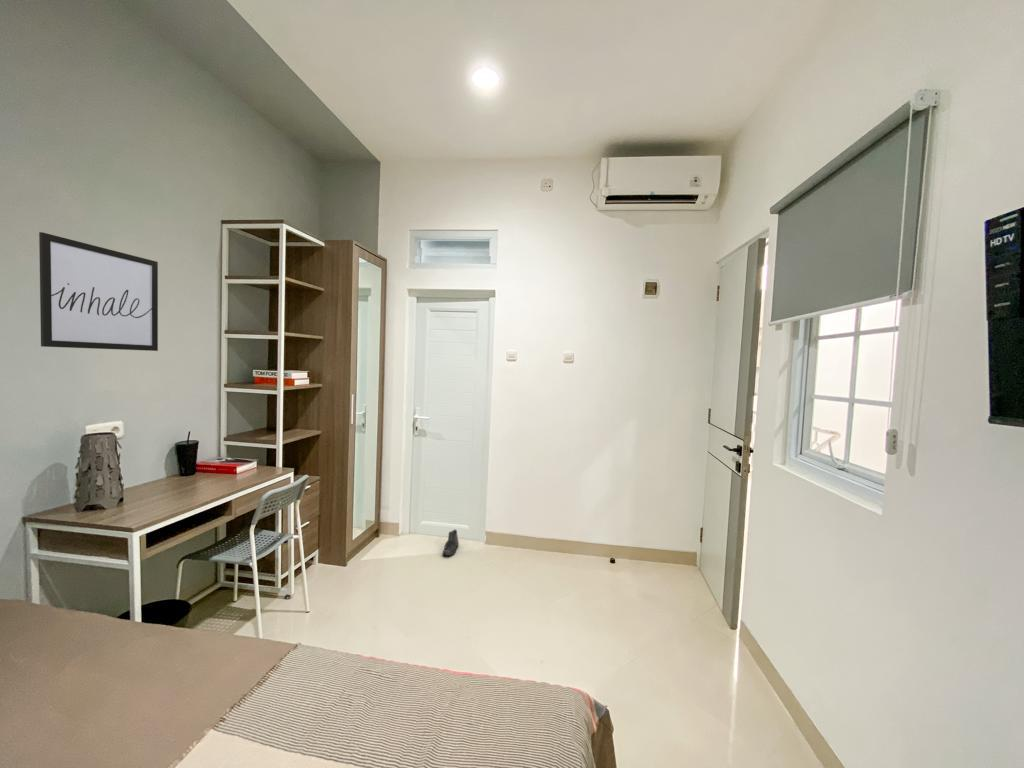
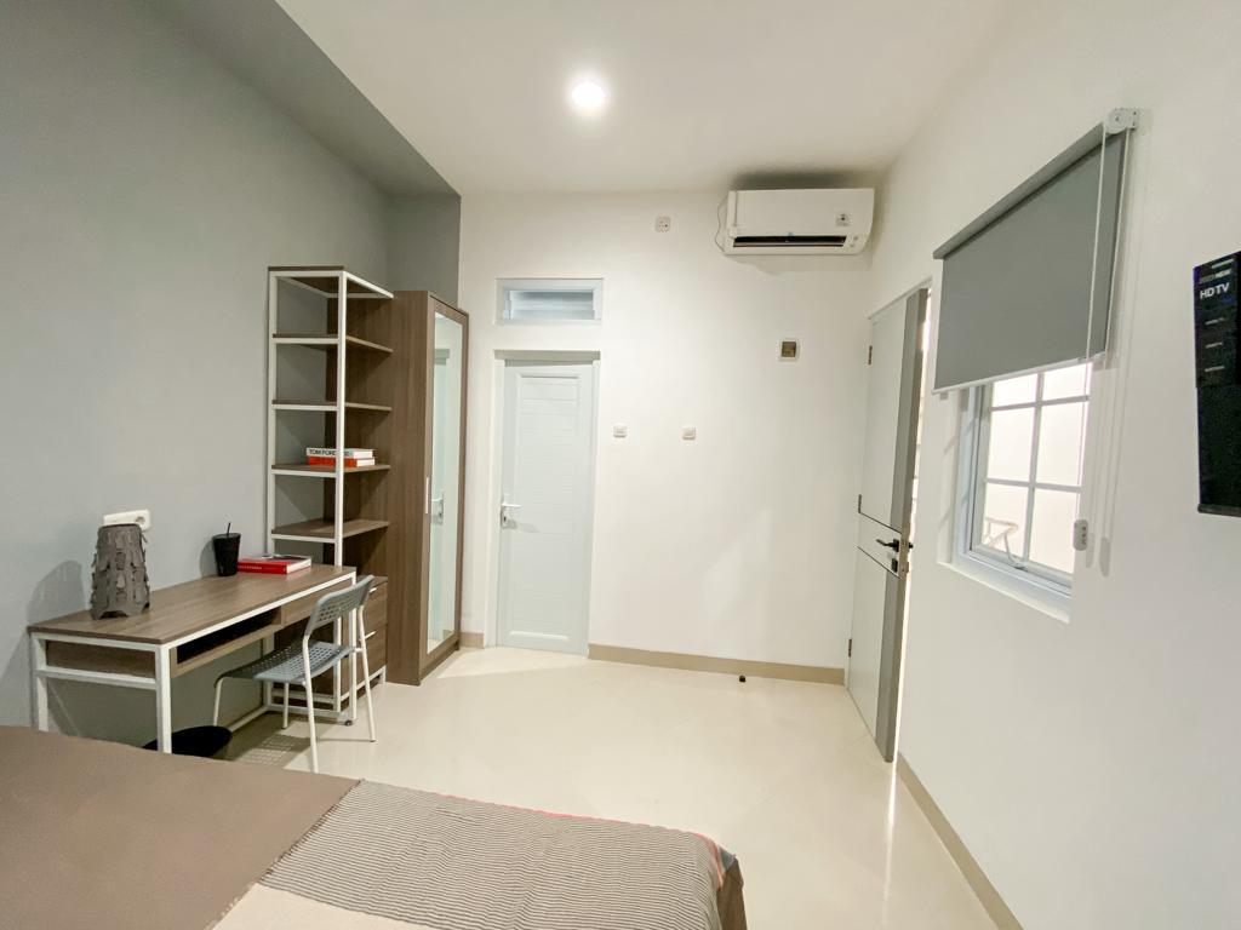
- sneaker [441,529,460,557]
- wall art [38,231,159,352]
